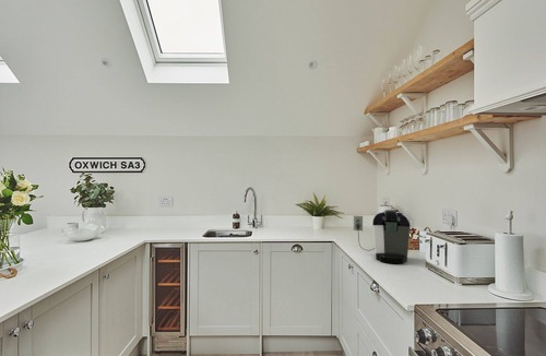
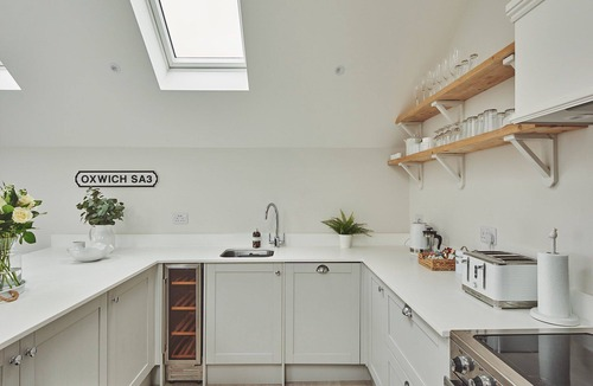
- coffee maker [353,209,412,264]
